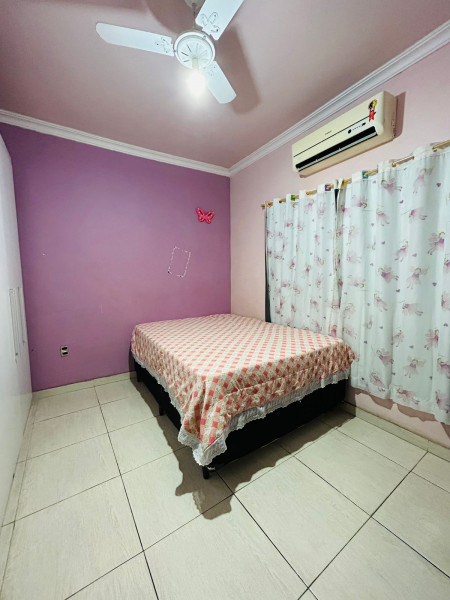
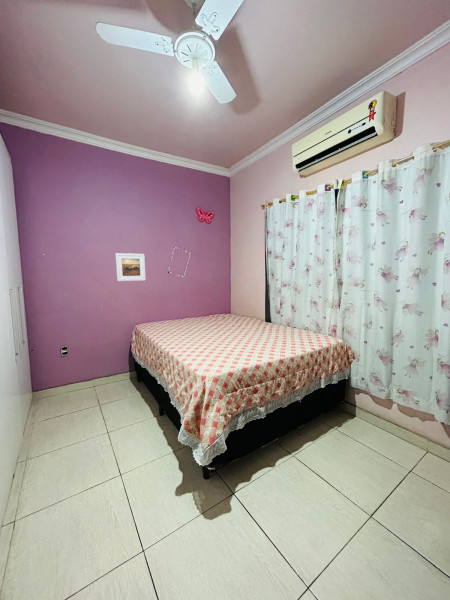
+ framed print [115,252,147,282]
